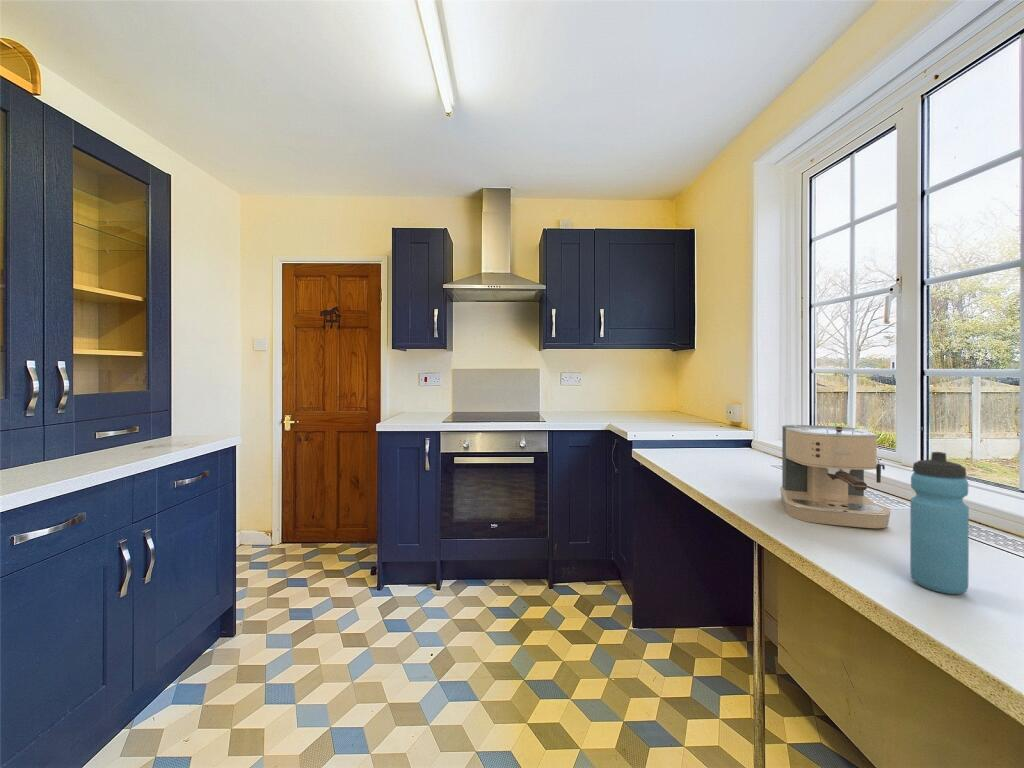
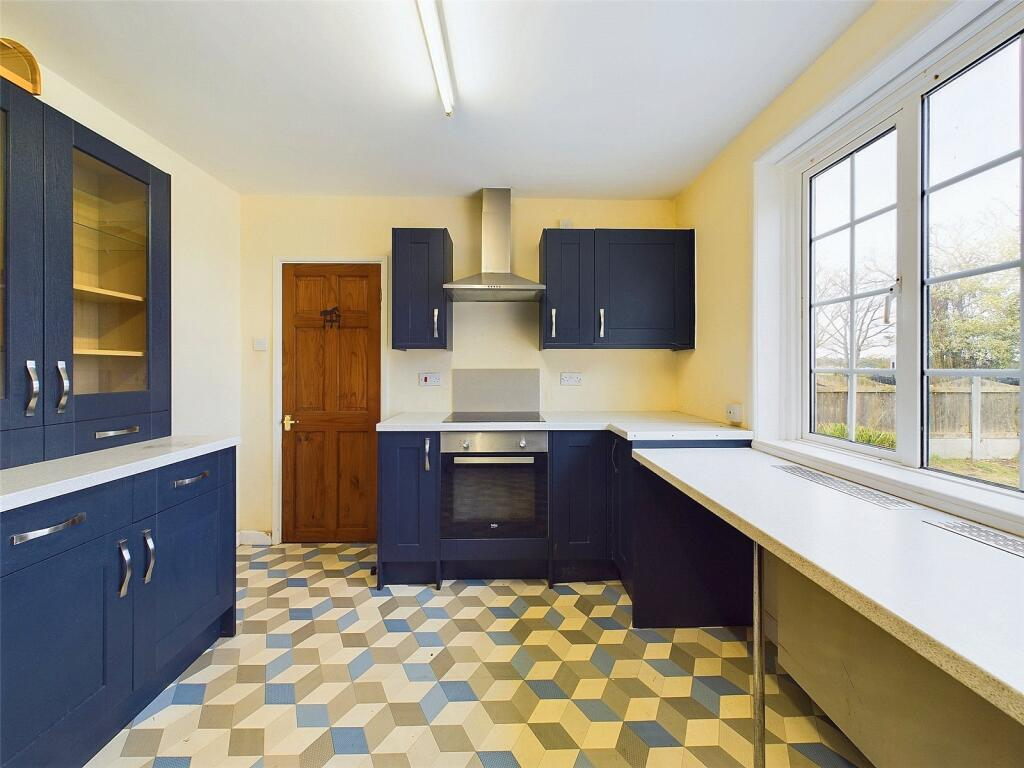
- coffee maker [779,423,892,529]
- water bottle [909,451,970,595]
